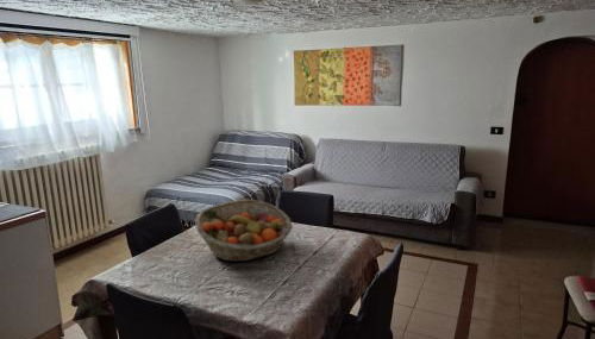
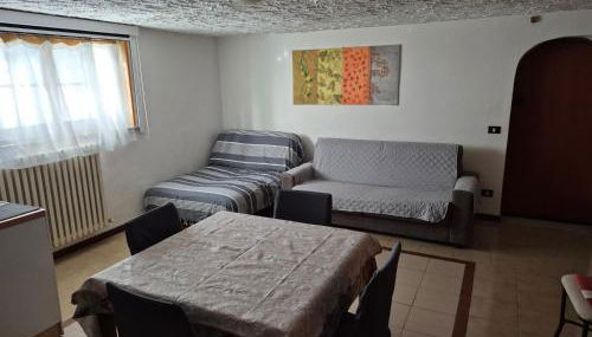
- fruit basket [194,199,294,263]
